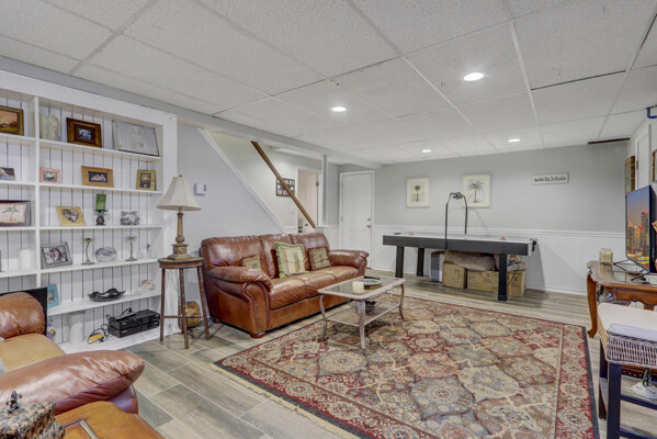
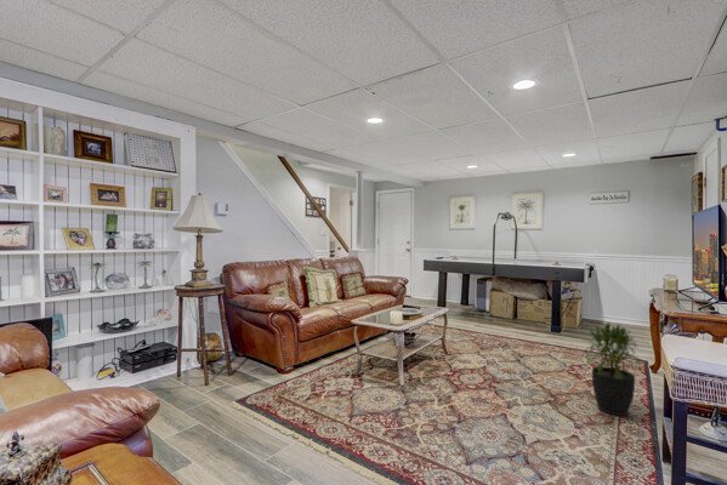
+ potted plant [581,320,646,417]
